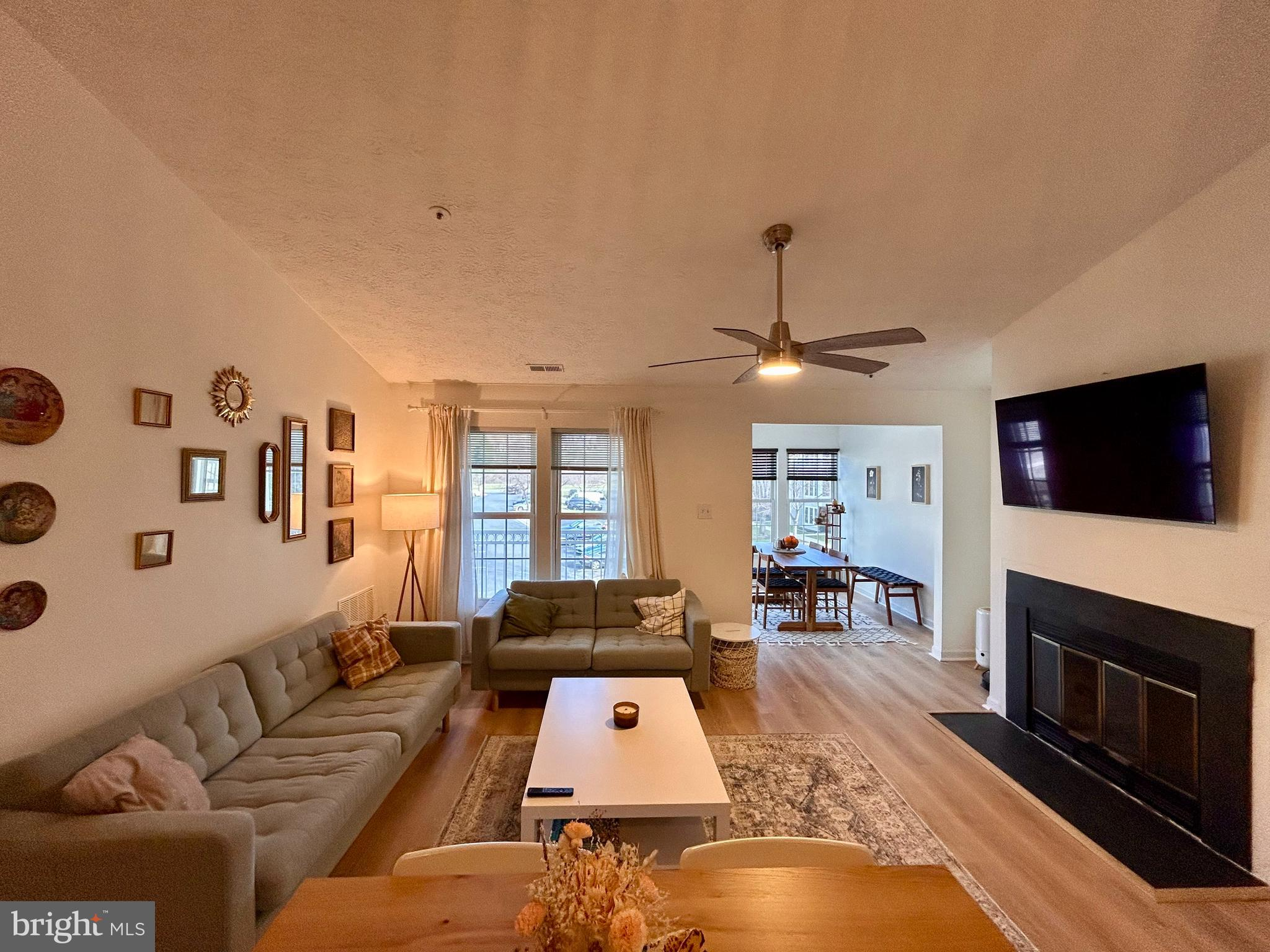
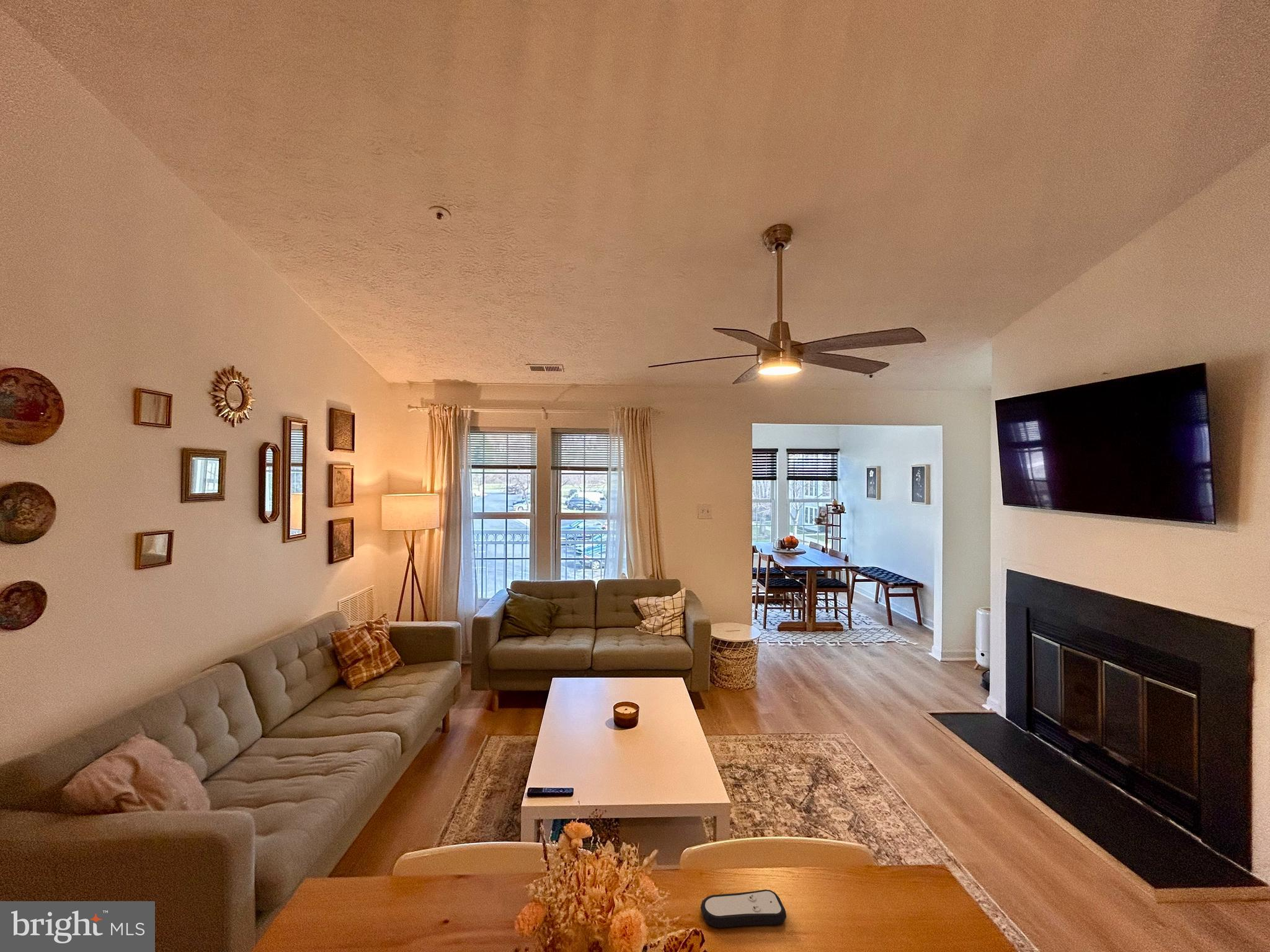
+ remote control [700,889,787,928]
